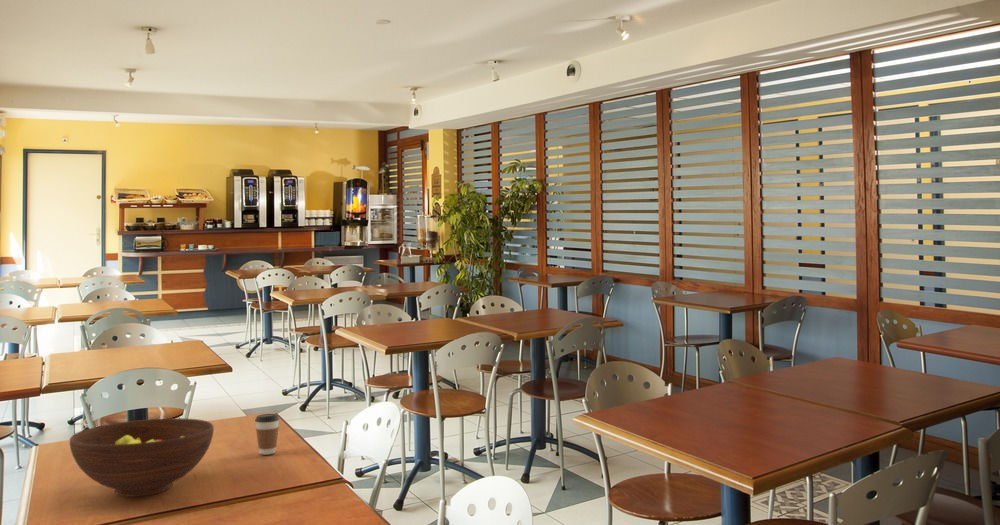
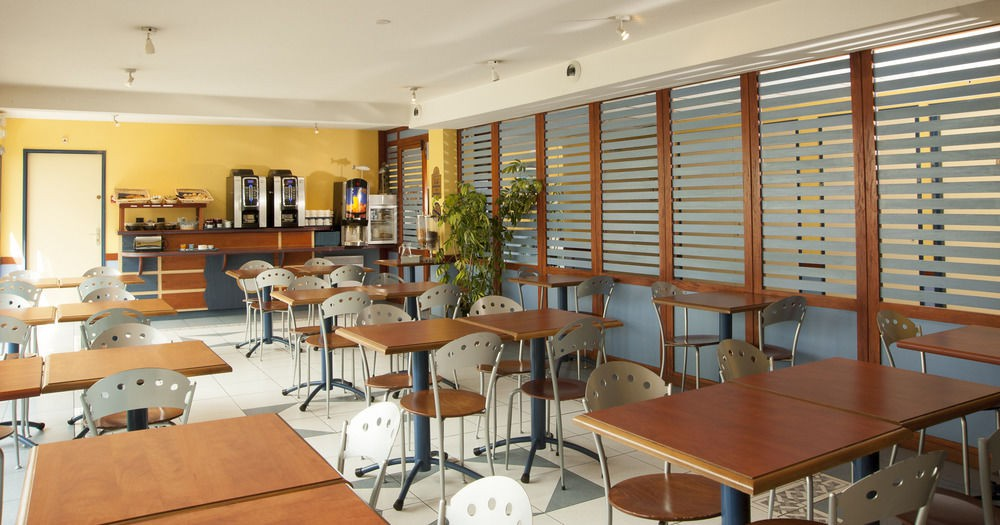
- fruit bowl [69,417,215,498]
- coffee cup [254,413,280,456]
